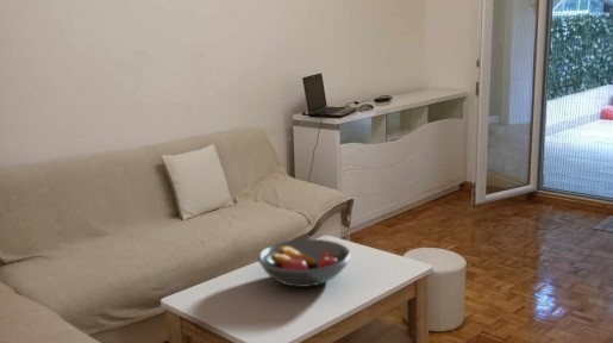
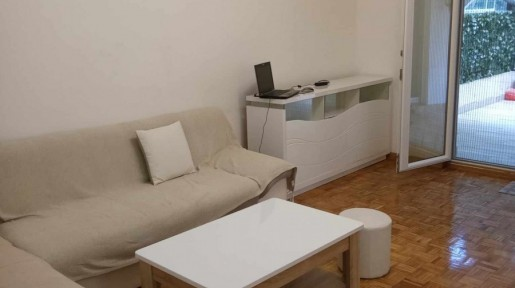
- fruit bowl [256,238,352,288]
